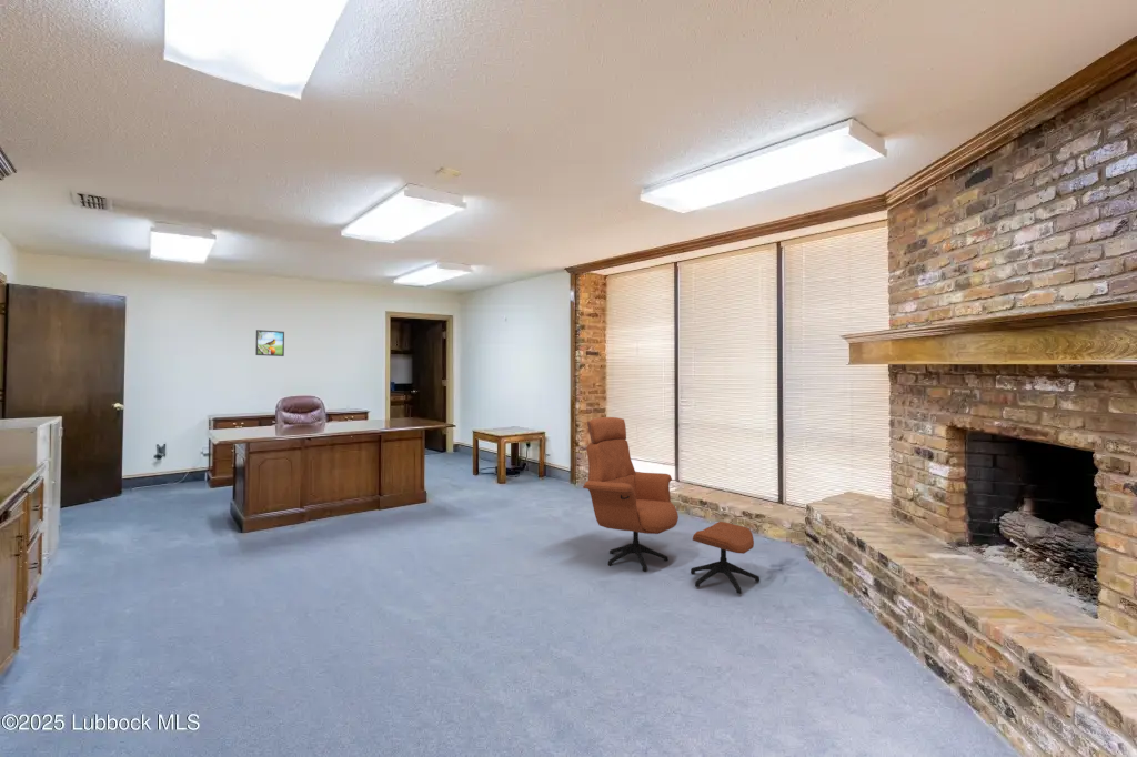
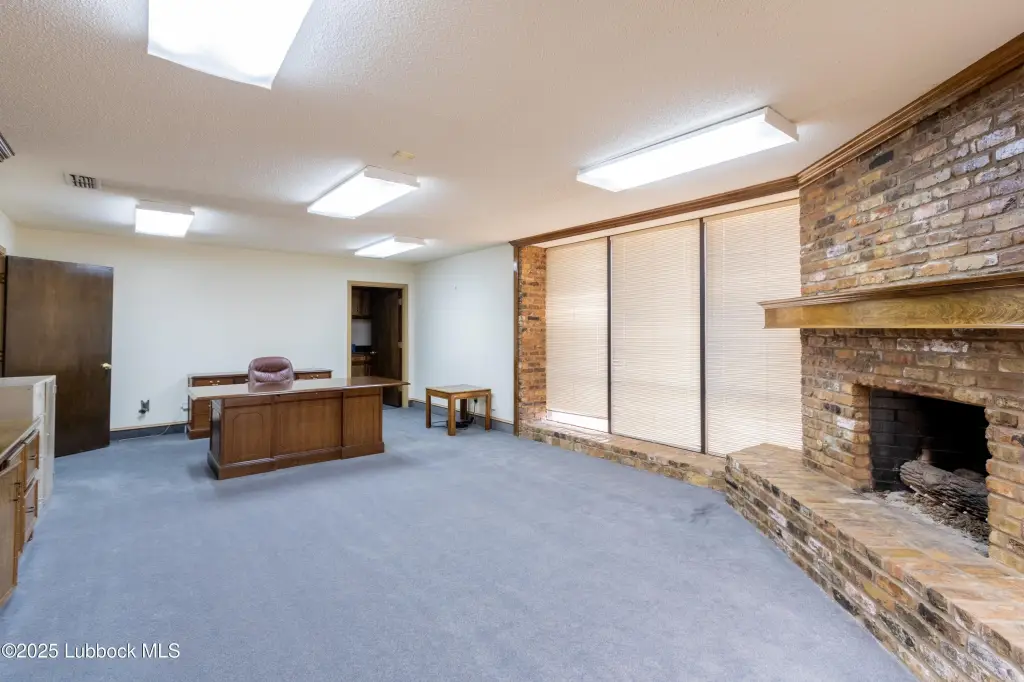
- armchair [582,416,761,595]
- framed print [254,329,285,357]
